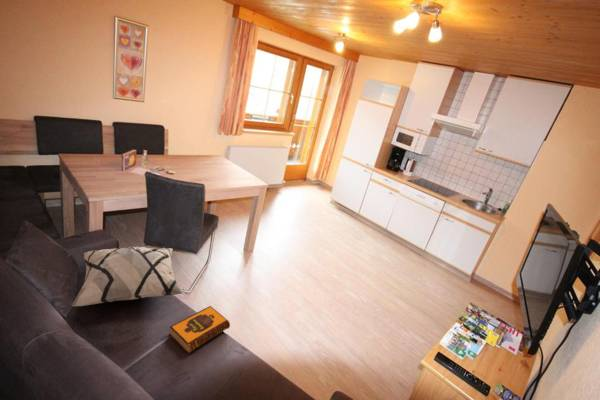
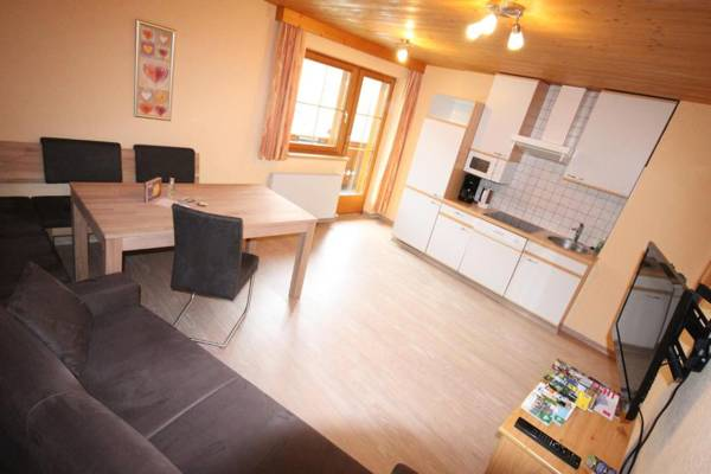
- decorative pillow [71,245,184,307]
- hardback book [168,305,231,354]
